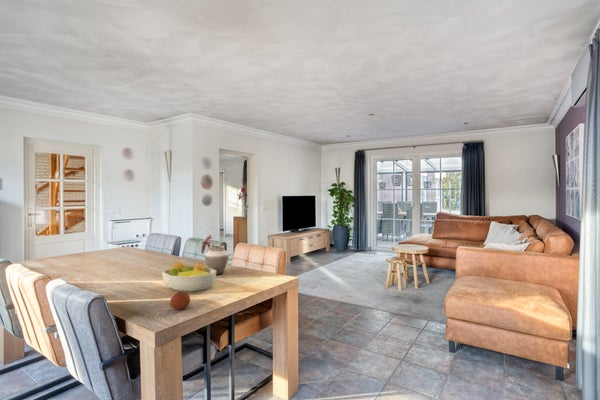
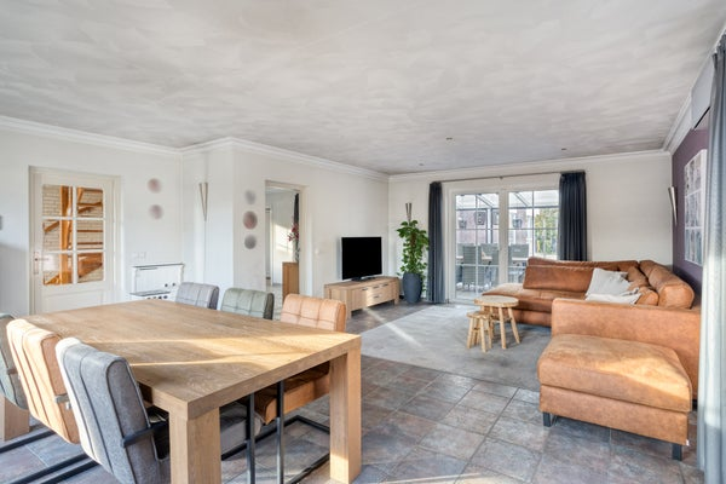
- vase [200,234,230,276]
- fruit [169,291,191,311]
- fruit bowl [161,261,217,293]
